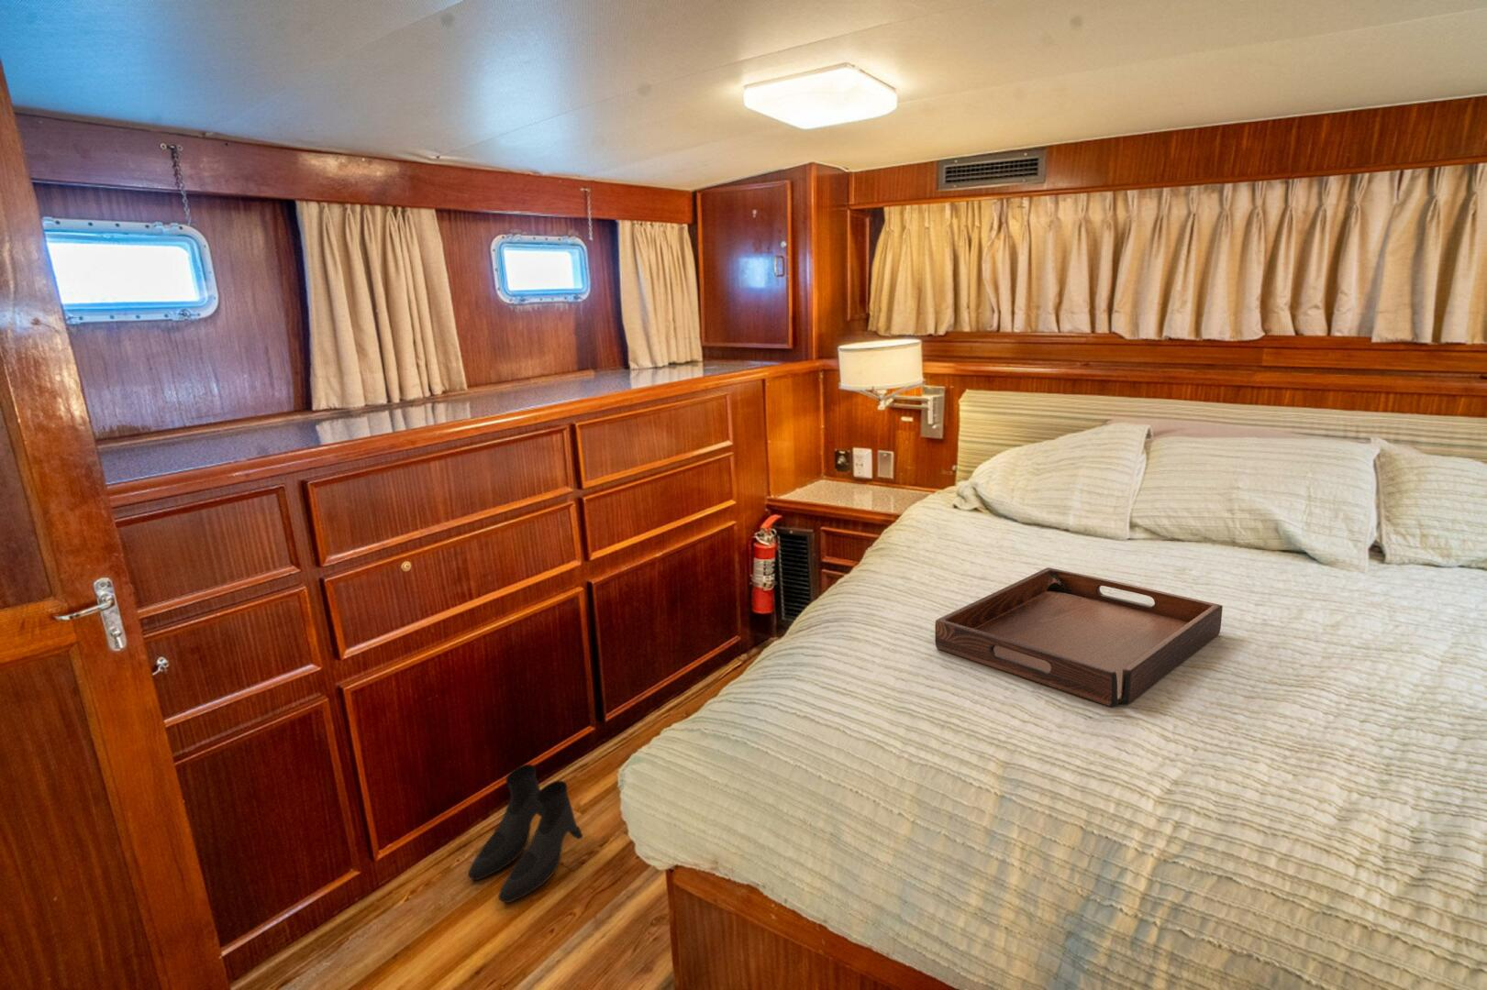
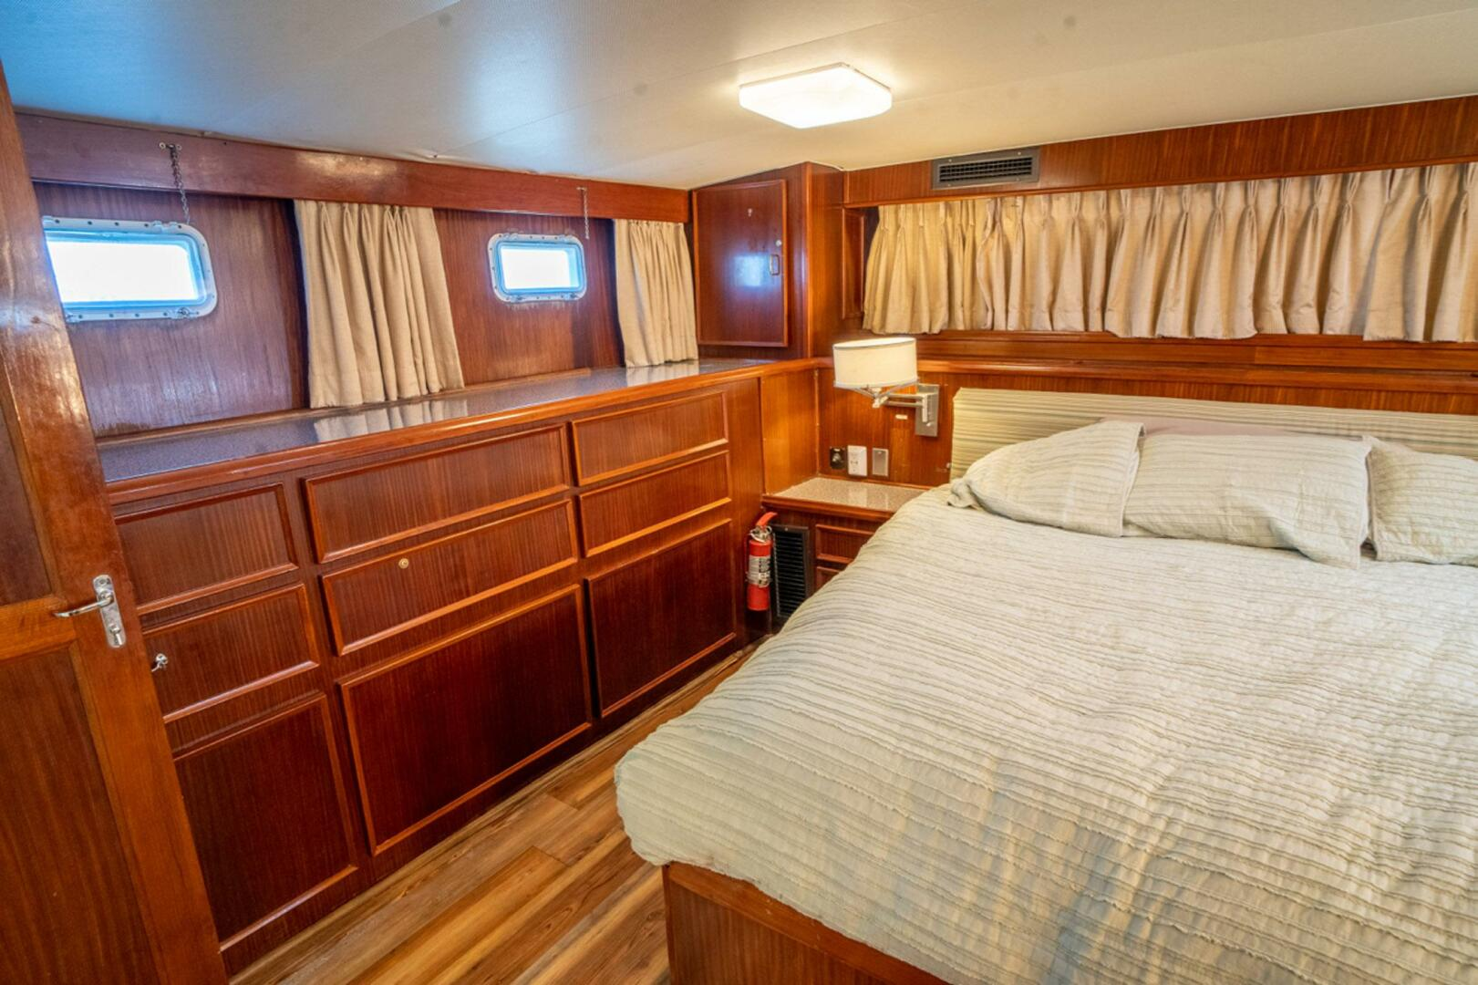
- boots [467,763,584,904]
- serving tray [934,567,1224,707]
